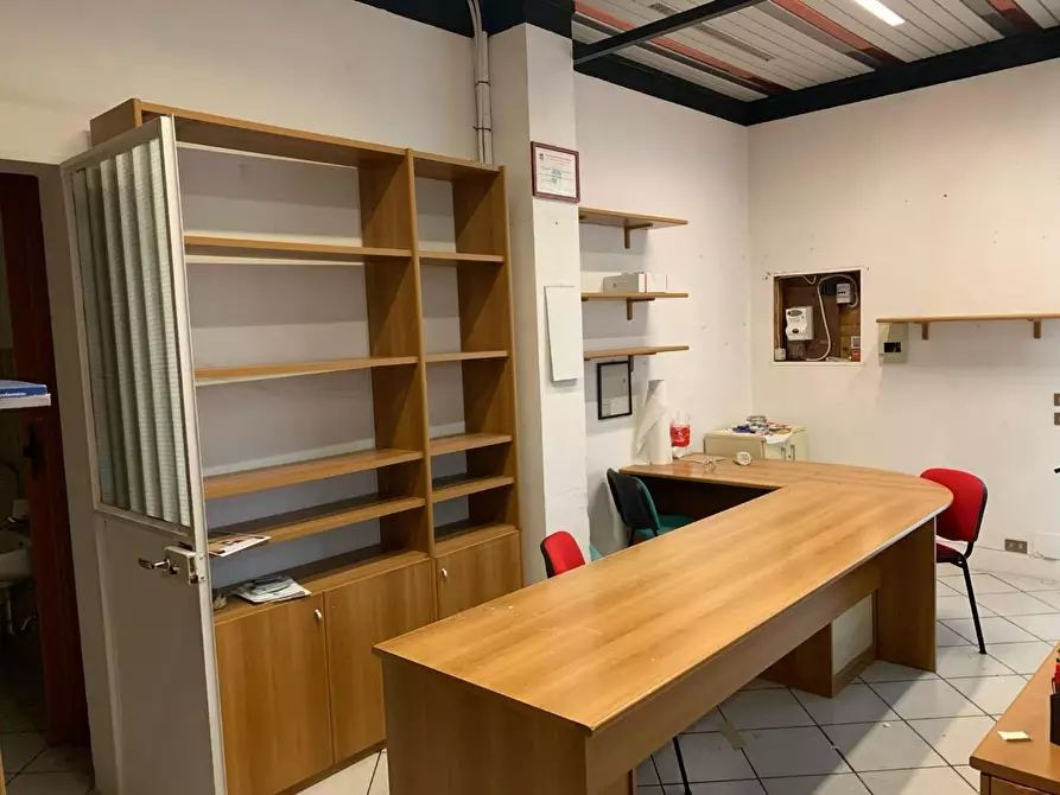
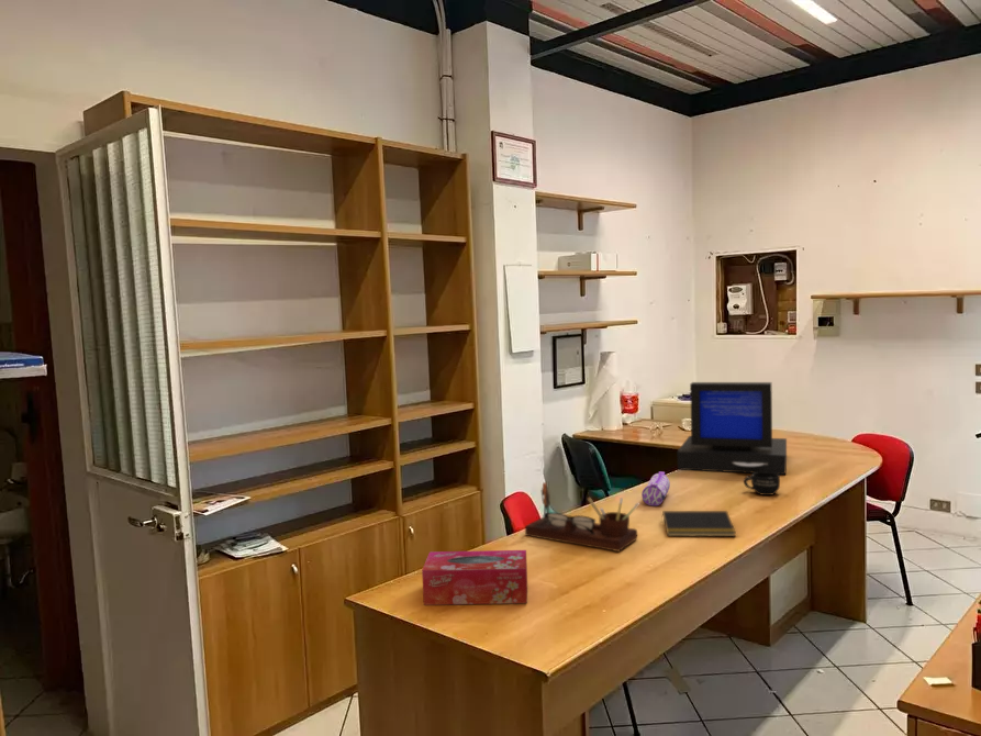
+ mug [743,472,781,497]
+ monitor [676,381,788,476]
+ notepad [660,510,737,537]
+ desk organizer [524,481,640,553]
+ pencil case [640,470,671,508]
+ tissue box [421,549,528,606]
